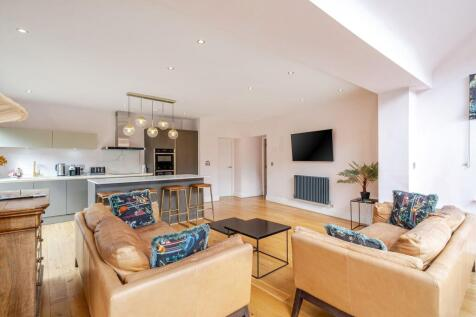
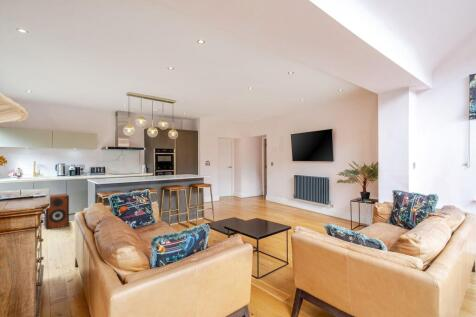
+ speaker [43,193,70,230]
